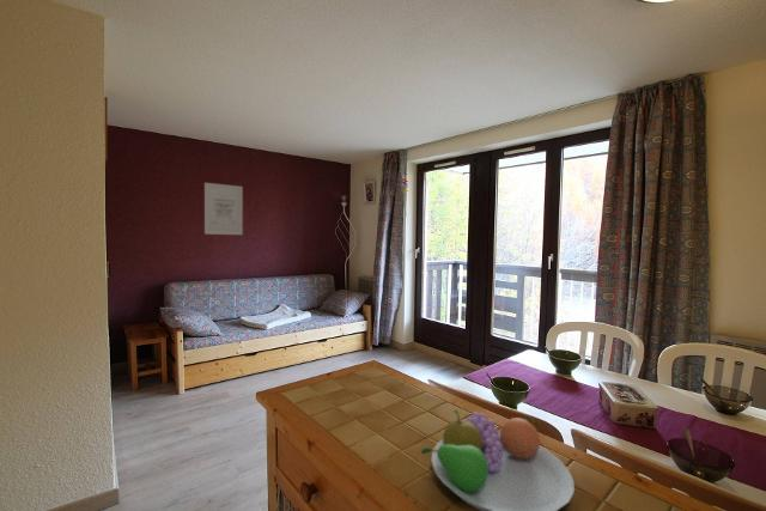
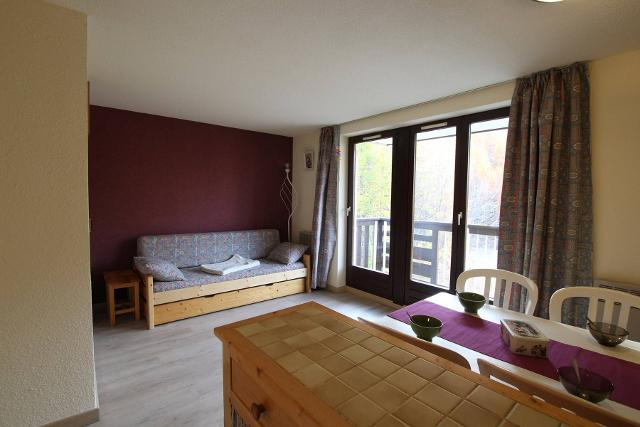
- wall art [203,182,244,236]
- fruit bowl [420,408,576,511]
